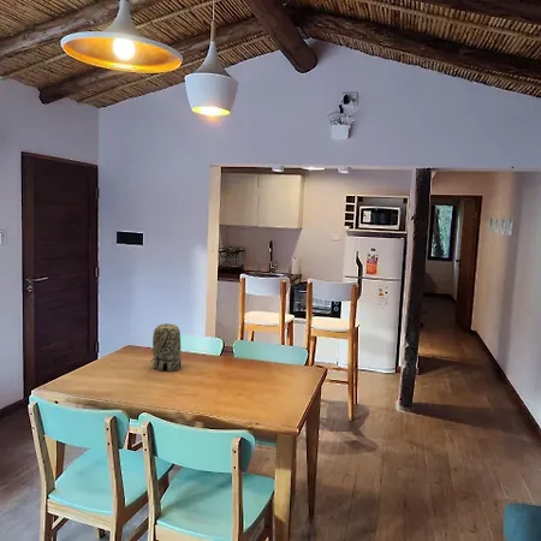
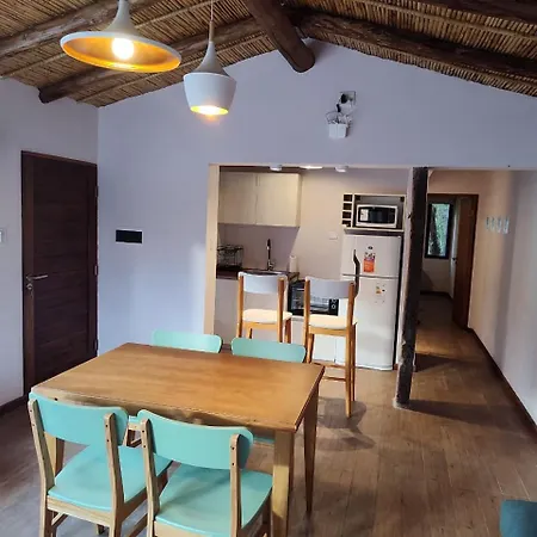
- toy elephant [150,322,183,373]
